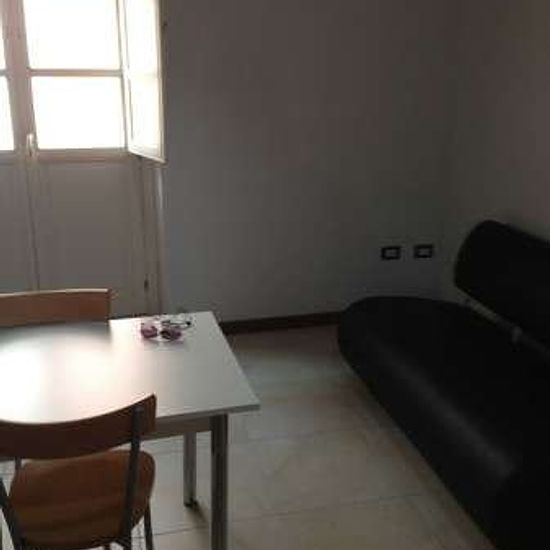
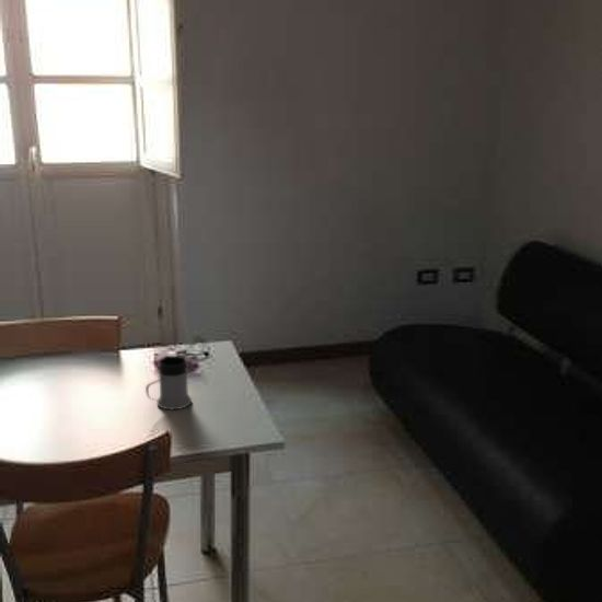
+ mug [144,355,193,410]
